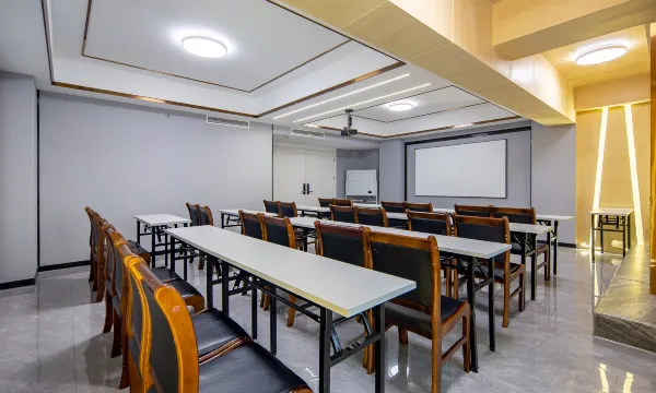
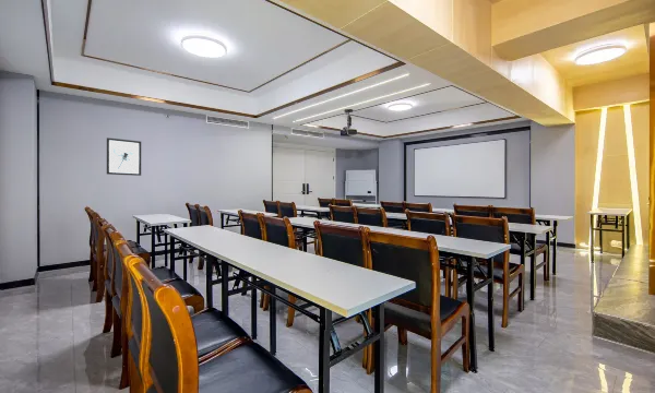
+ wall art [106,136,142,177]
